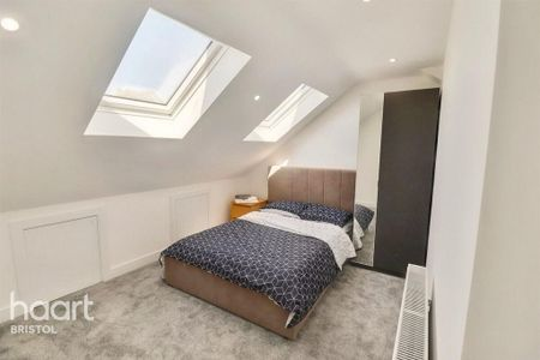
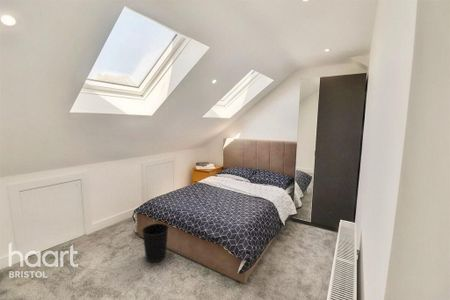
+ wastebasket [141,222,170,263]
